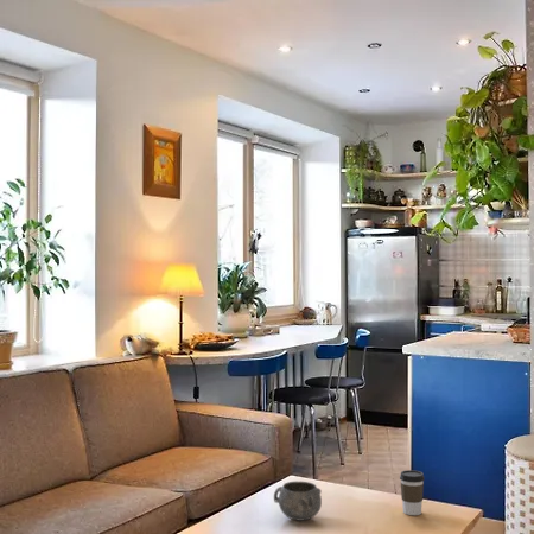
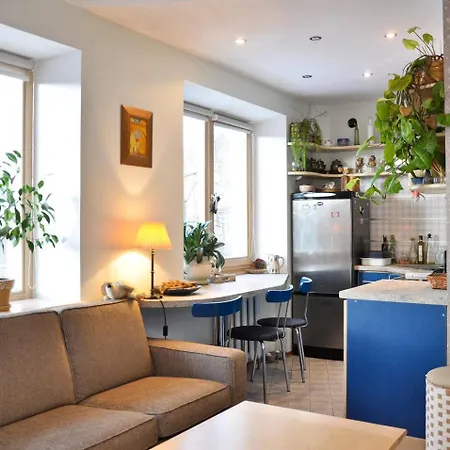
- coffee cup [399,469,425,516]
- decorative bowl [273,481,323,522]
